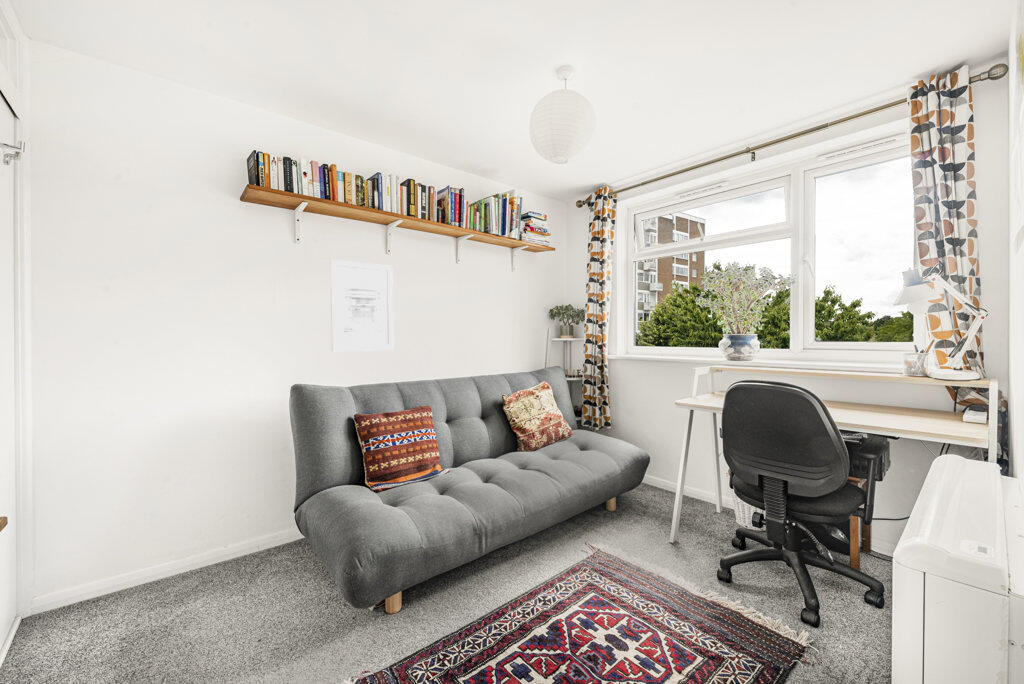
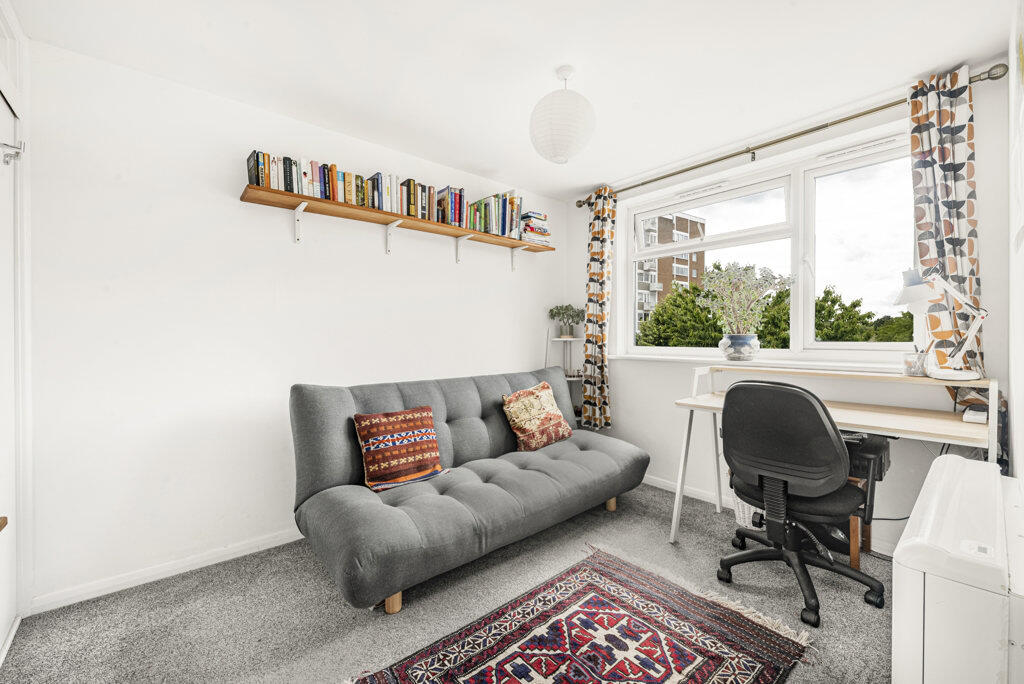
- wall art [329,259,395,352]
